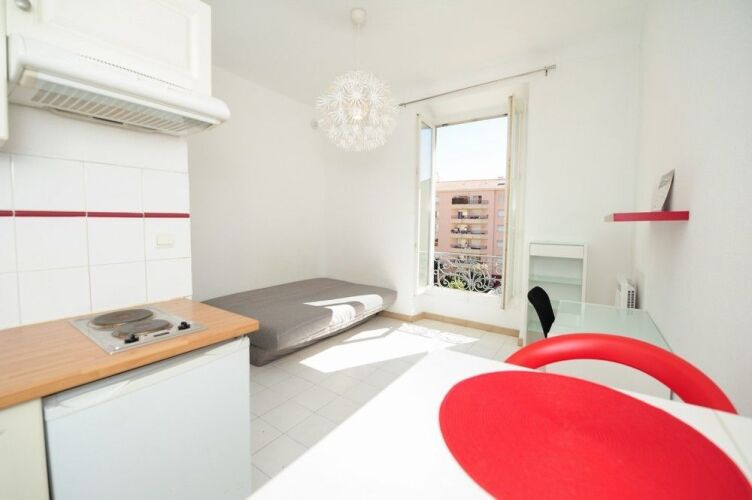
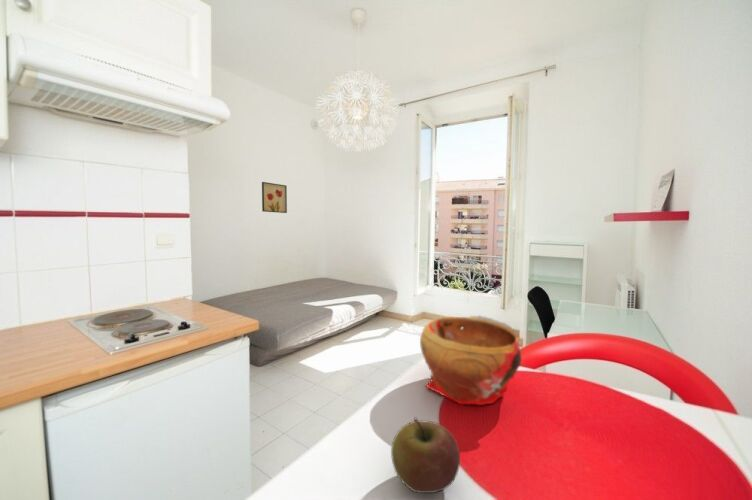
+ bowl [419,314,523,406]
+ apple [390,416,461,494]
+ wall art [261,181,288,214]
